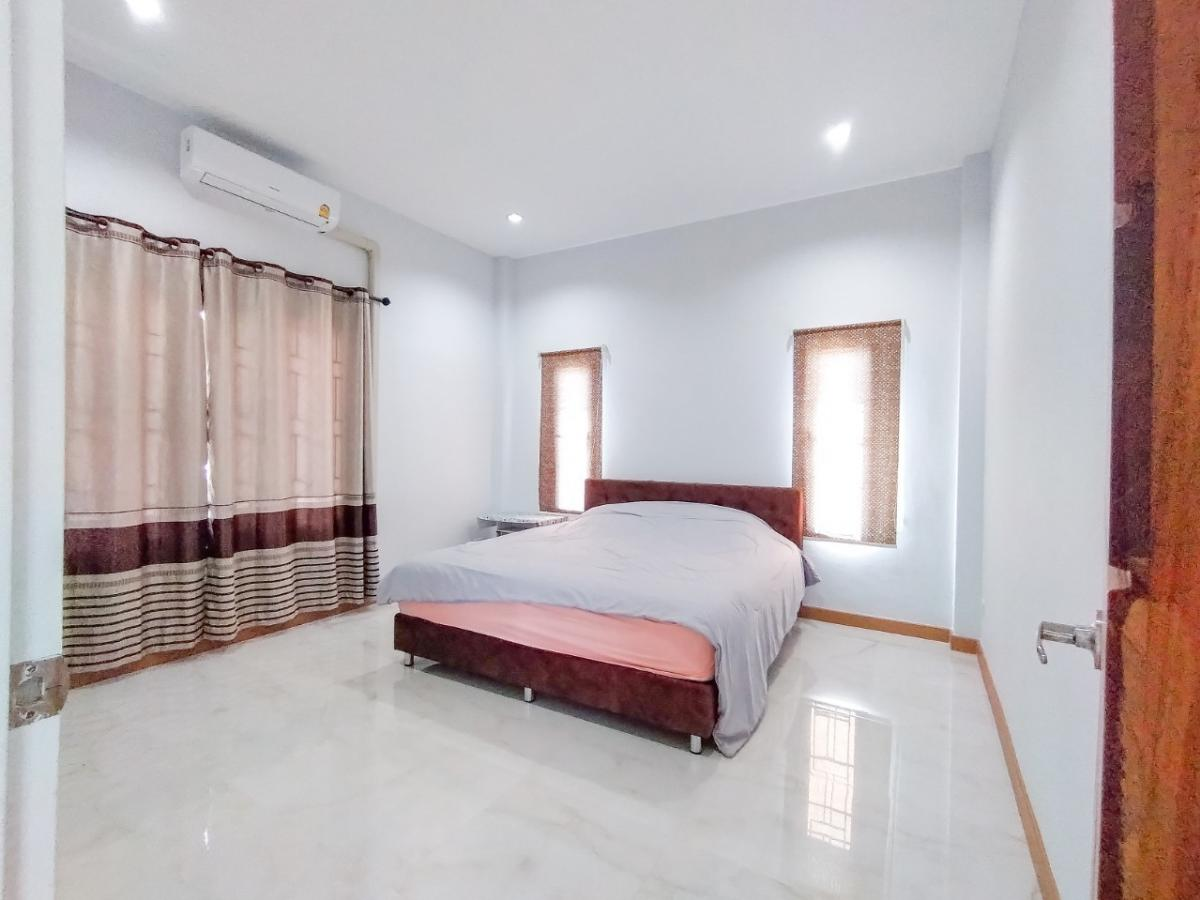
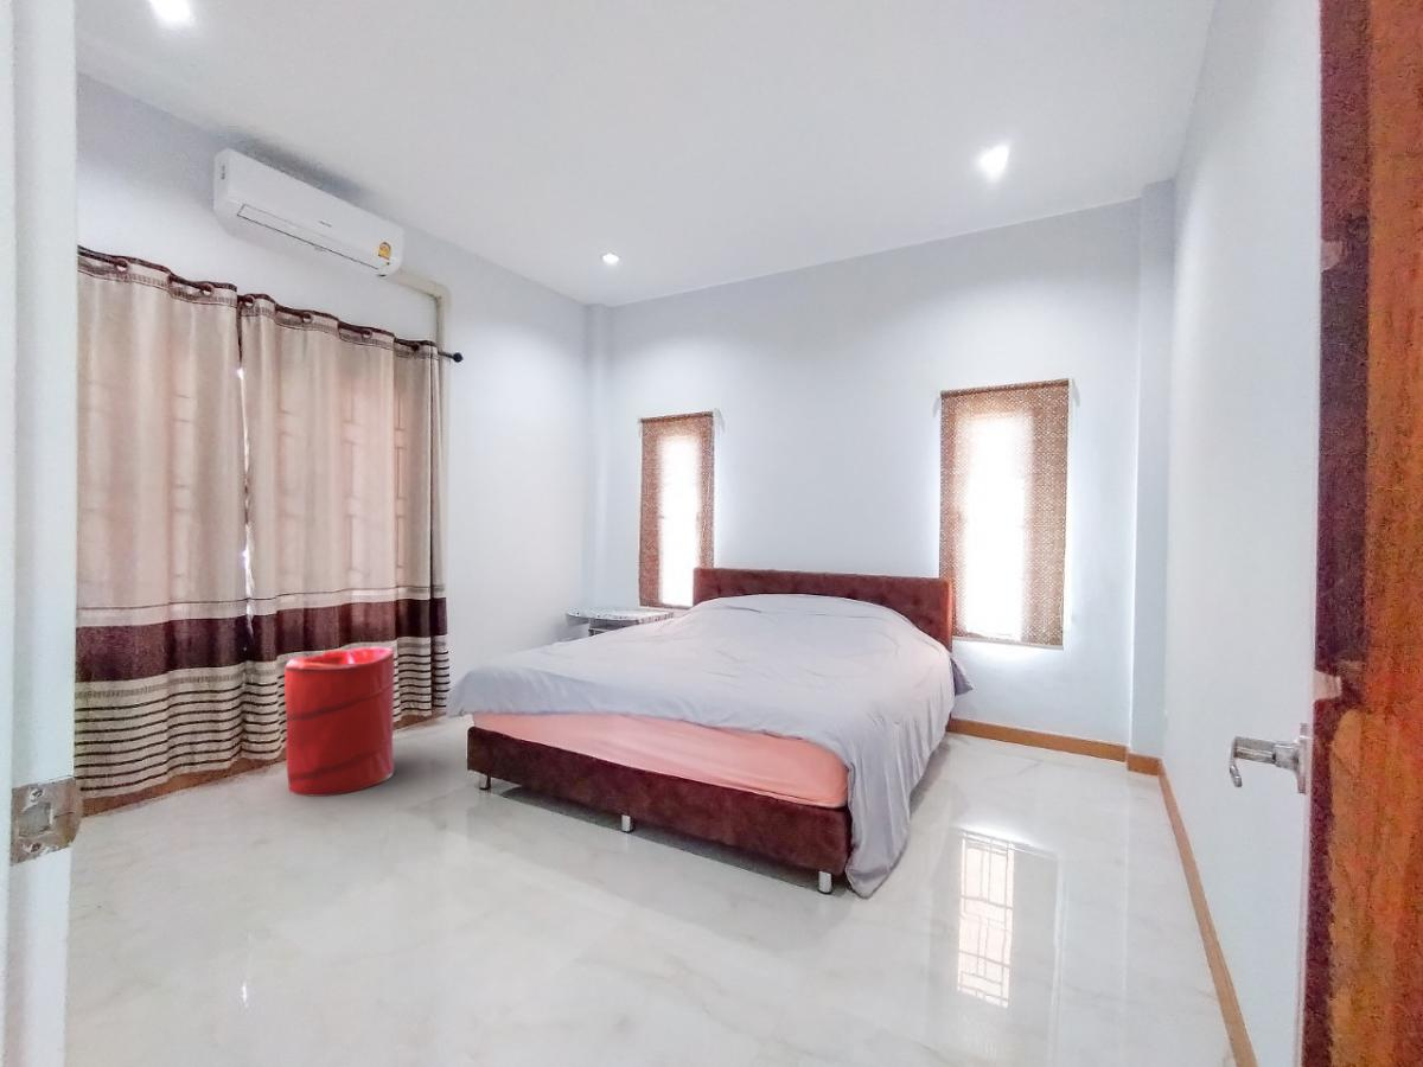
+ laundry hamper [283,645,396,798]
